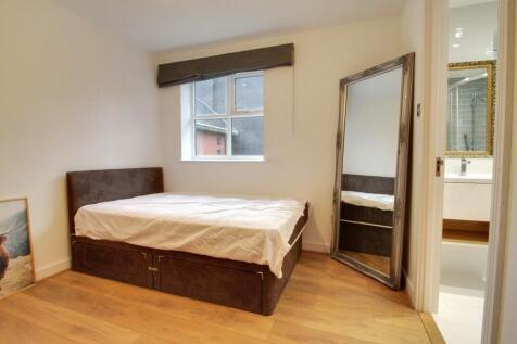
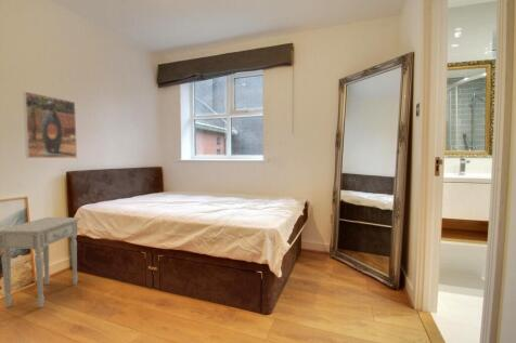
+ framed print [22,90,78,159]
+ nightstand [0,216,82,309]
